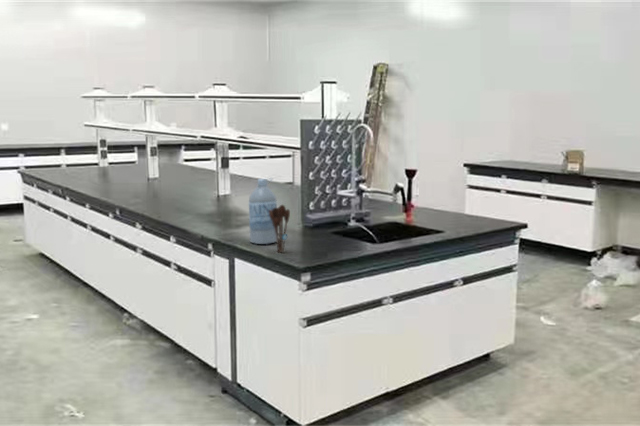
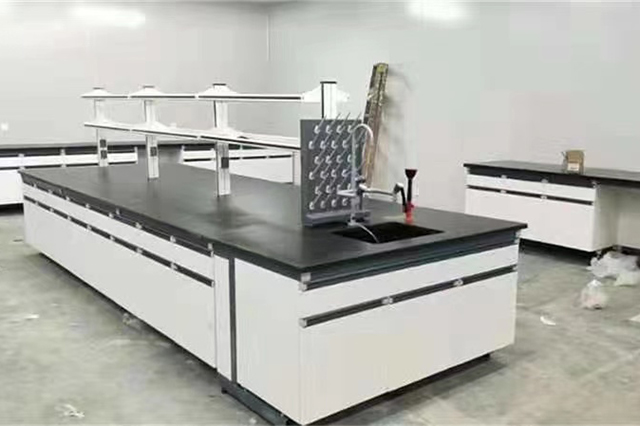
- water bottle [248,177,278,245]
- utensil holder [269,204,291,253]
